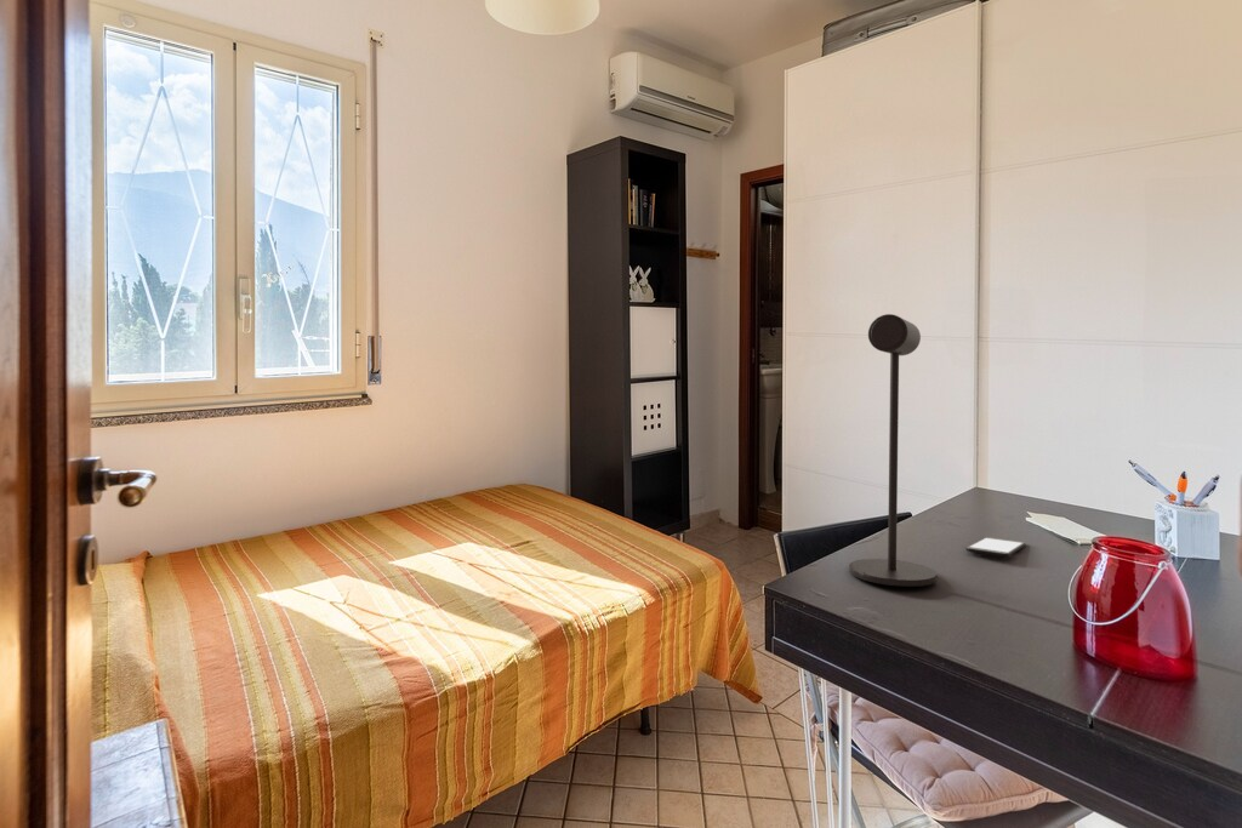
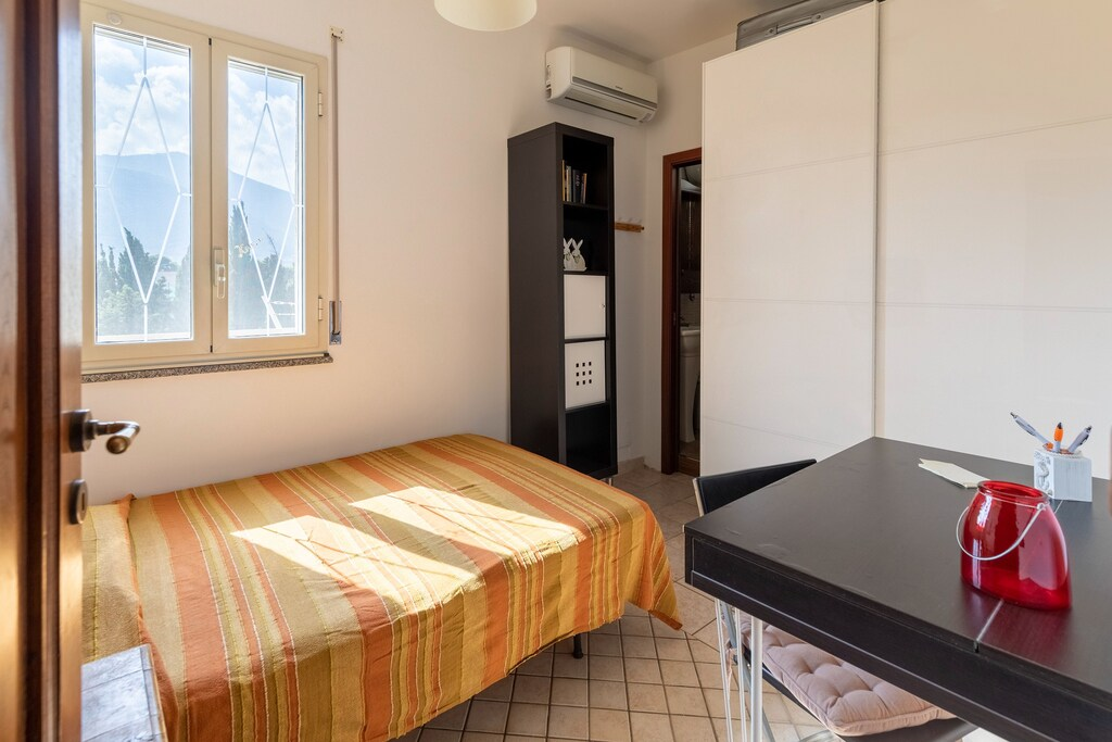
- desk lamp [848,313,939,588]
- smartphone [965,536,1026,558]
